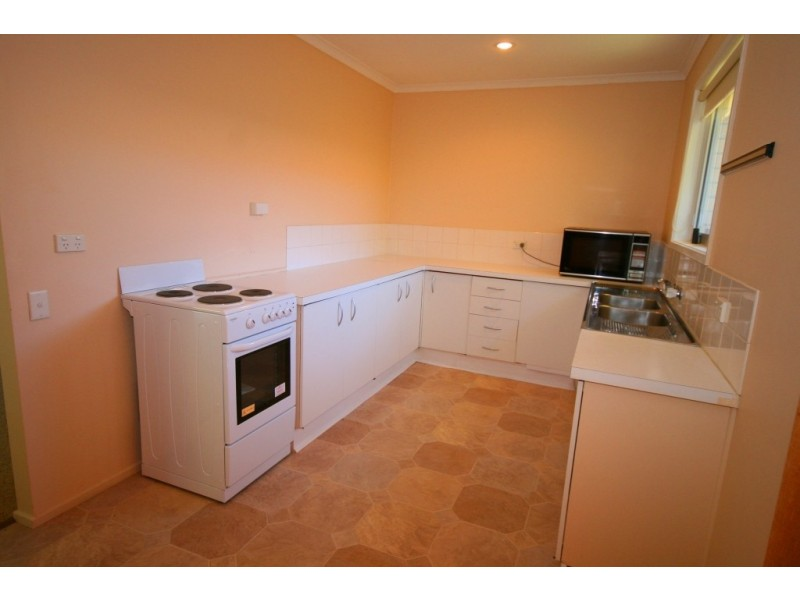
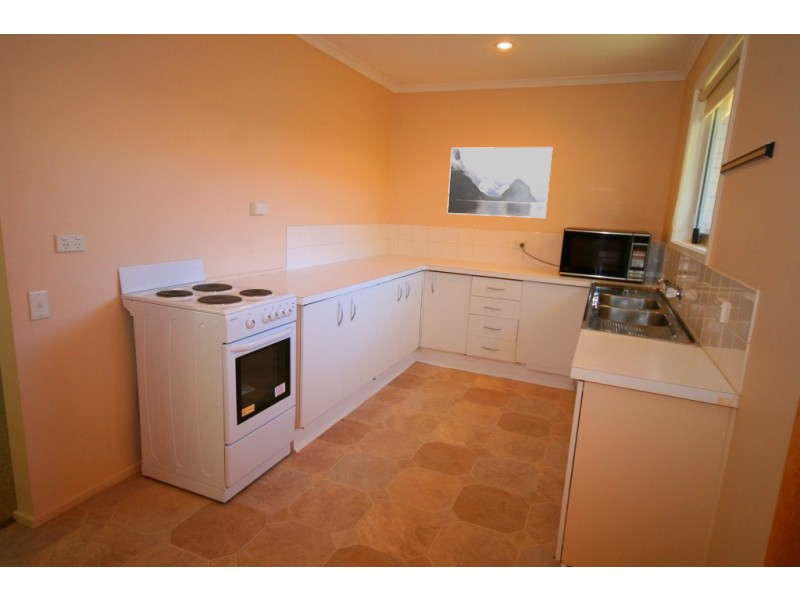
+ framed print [446,146,554,219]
